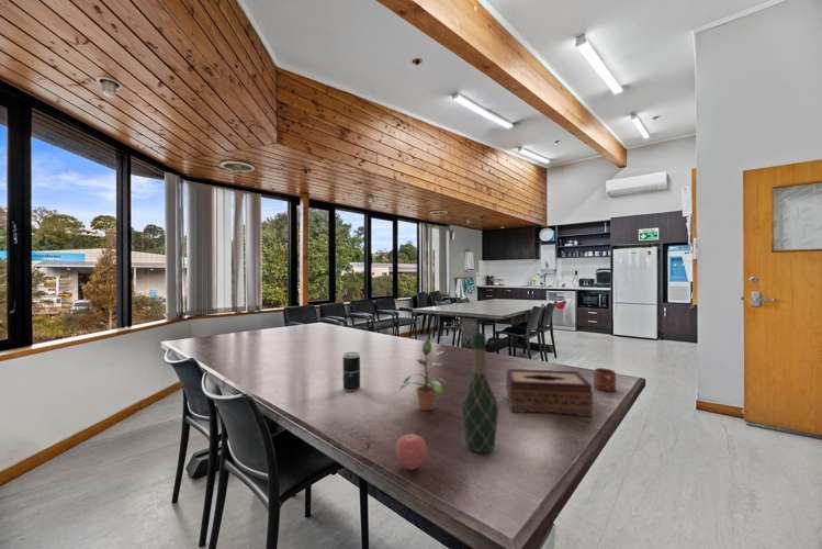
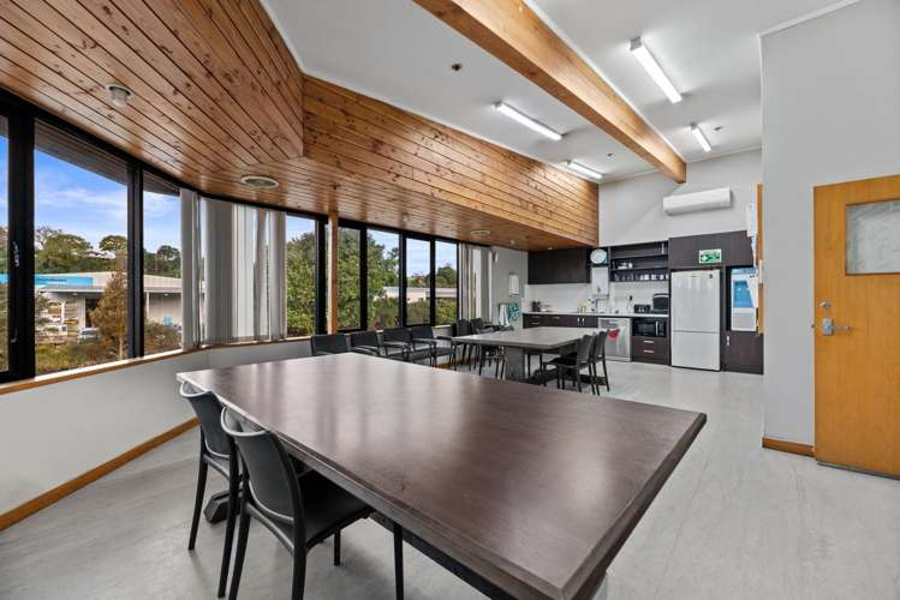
- tissue box [505,368,594,417]
- mug [593,367,617,392]
- wine bottle [461,332,499,453]
- apple [394,432,428,471]
- potted plant [391,337,451,412]
- beverage can [341,351,361,392]
